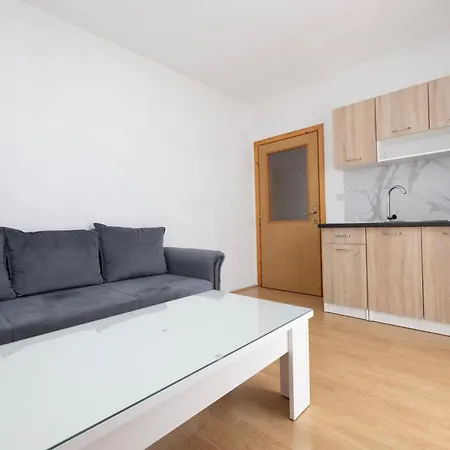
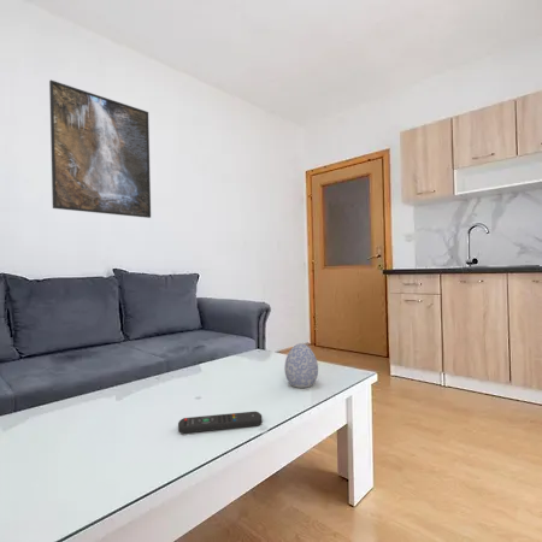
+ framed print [48,78,152,219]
+ remote control [177,411,263,435]
+ decorative egg [283,342,319,389]
